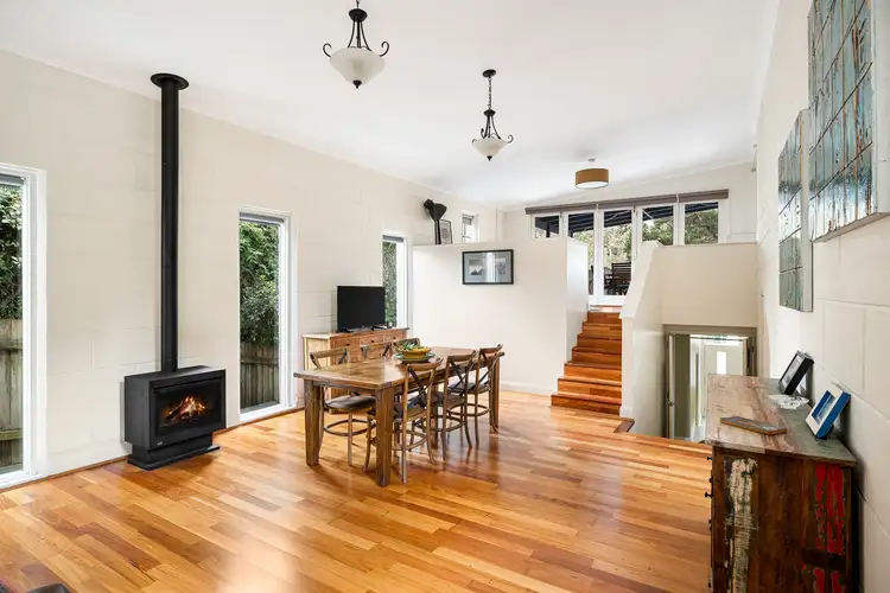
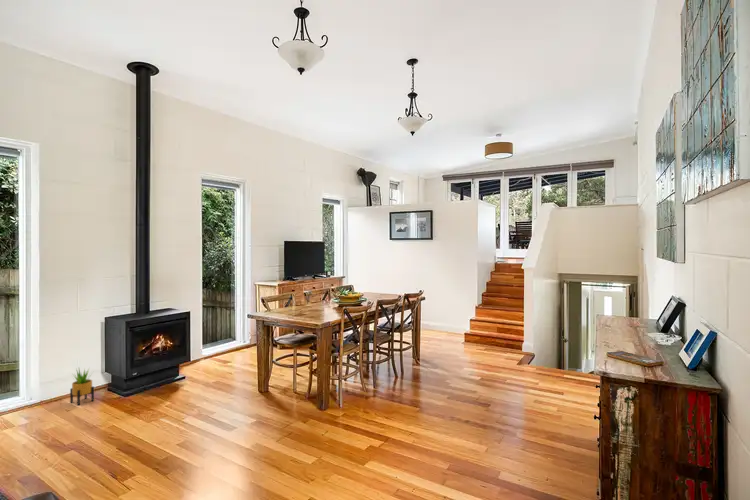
+ potted plant [69,366,95,406]
